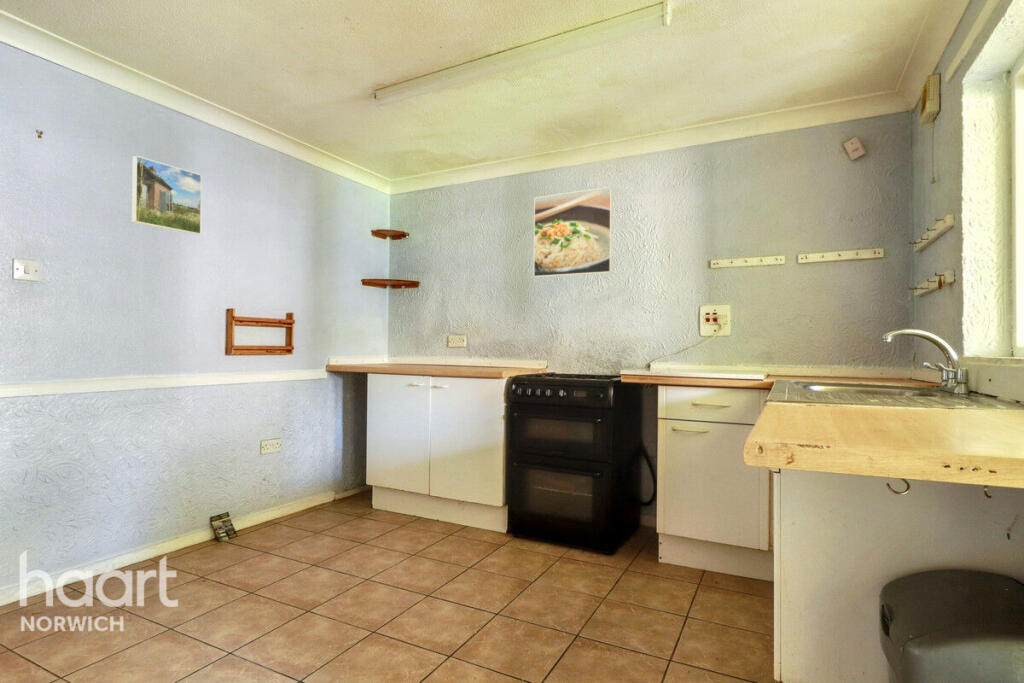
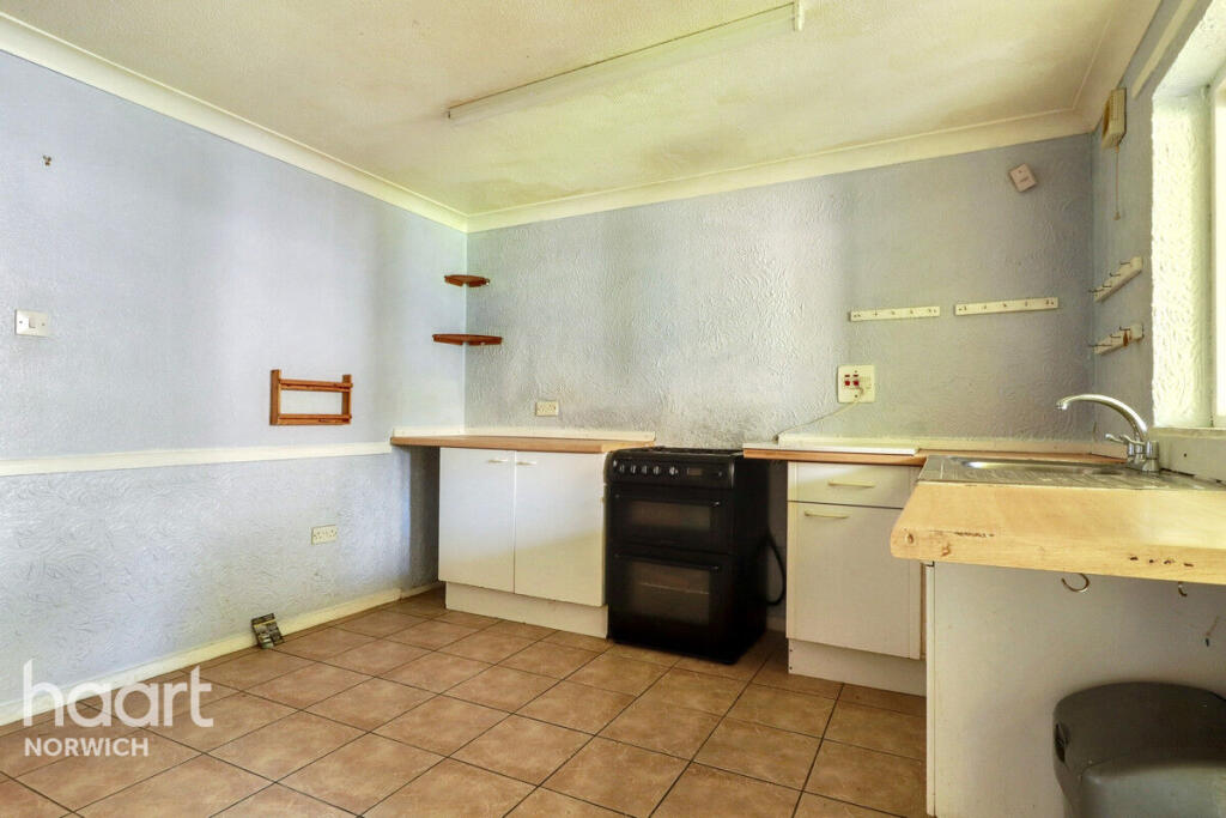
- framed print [131,155,203,236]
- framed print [533,186,613,278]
